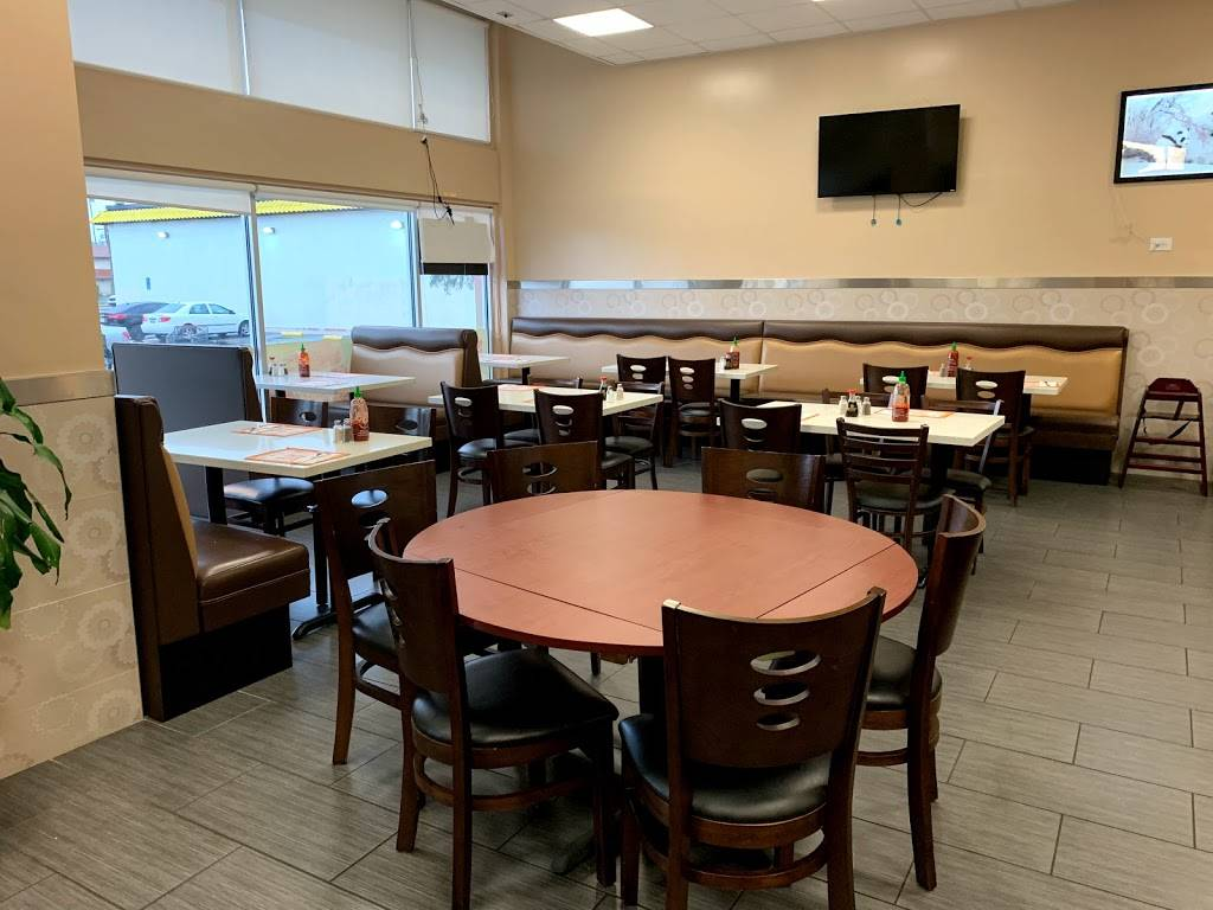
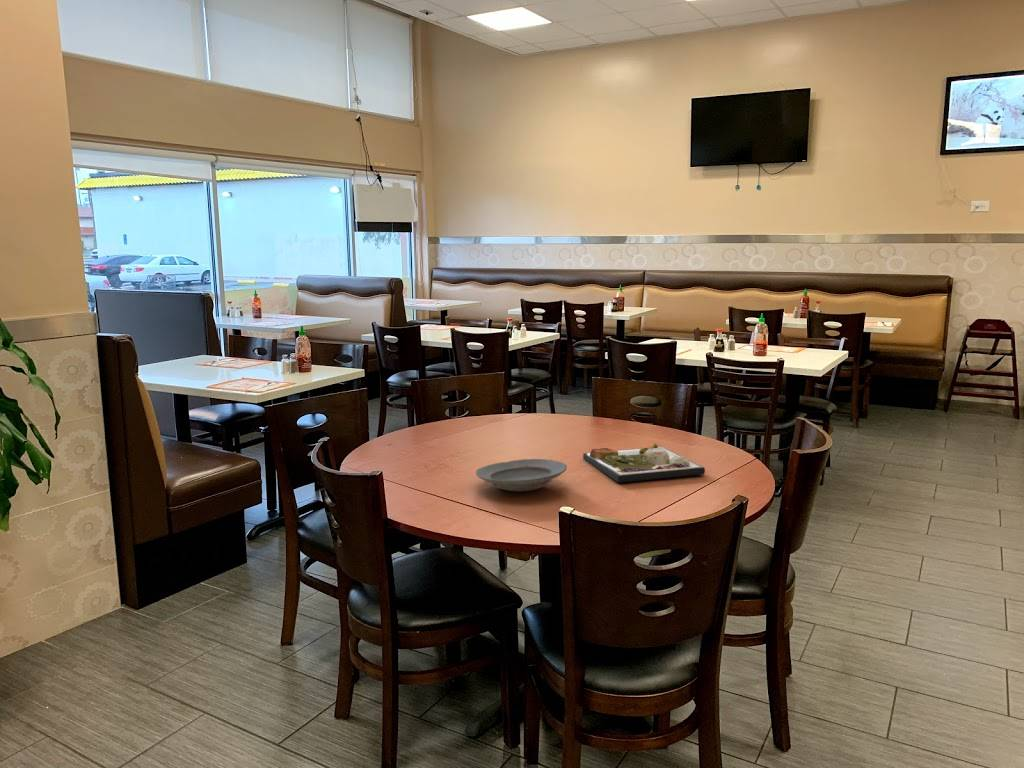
+ dinner plate [582,443,706,483]
+ plate [475,458,568,492]
